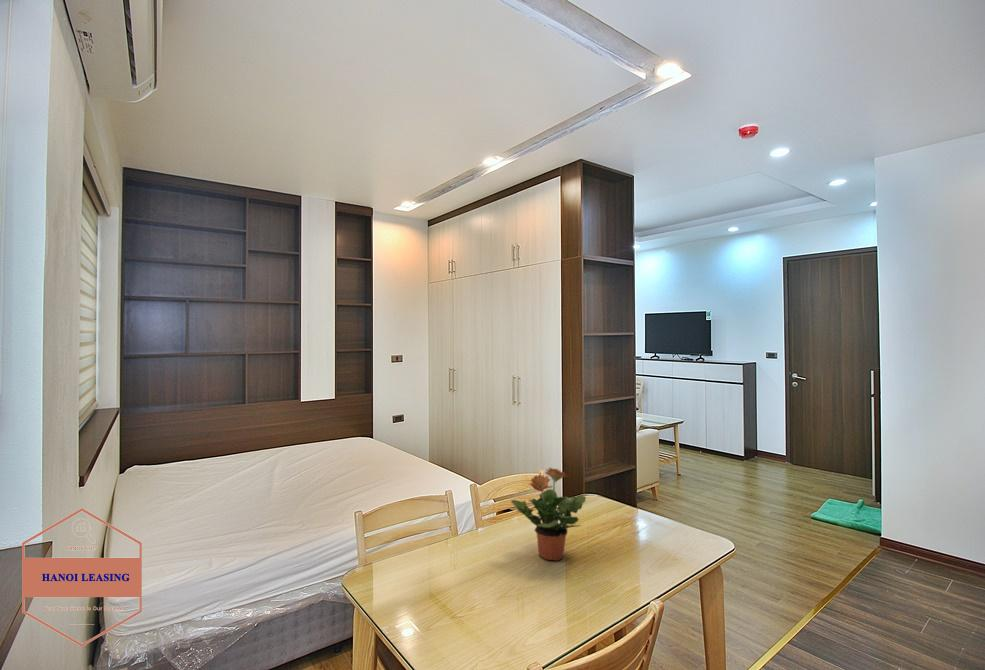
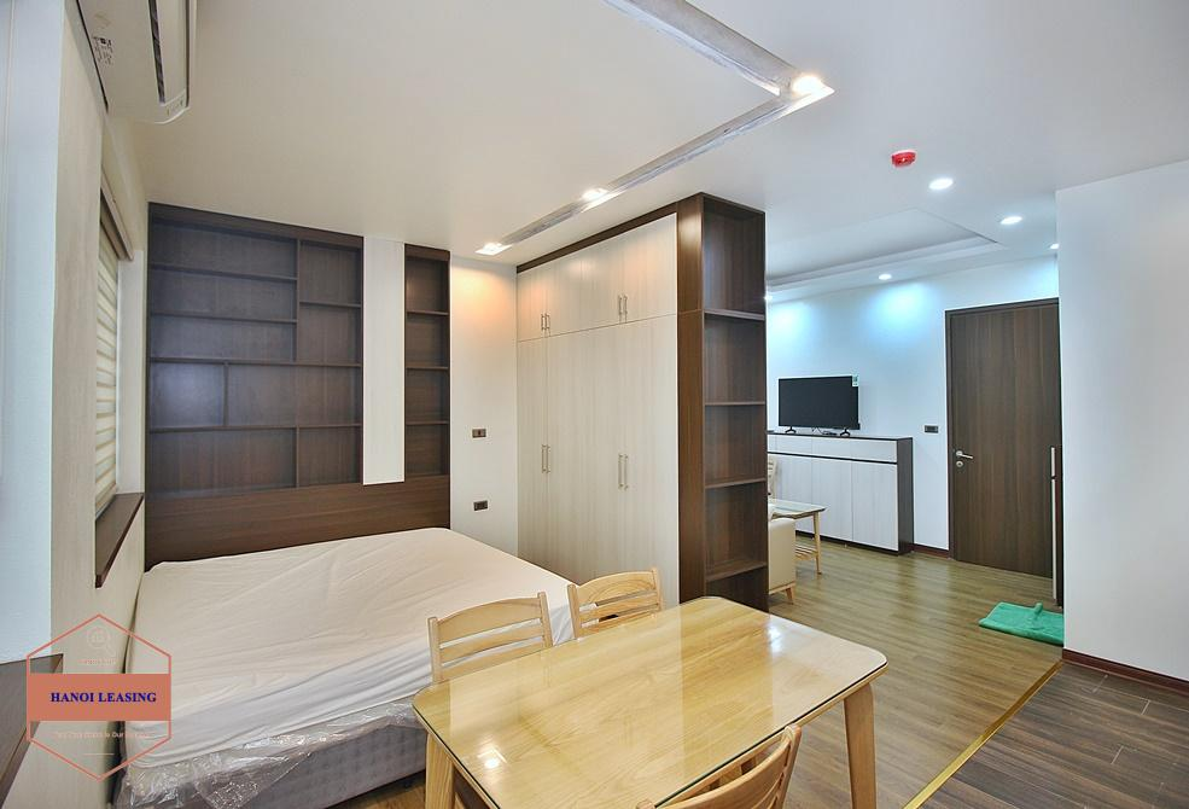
- potted plant [510,466,587,561]
